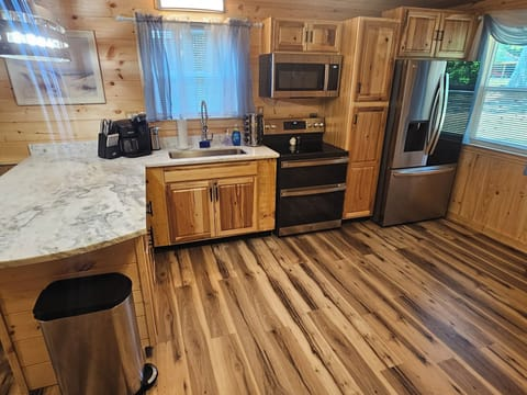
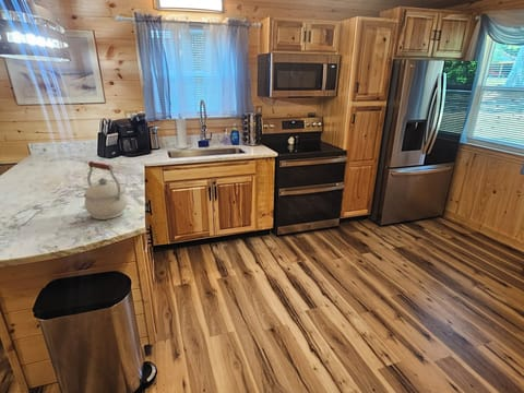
+ kettle [83,160,129,221]
